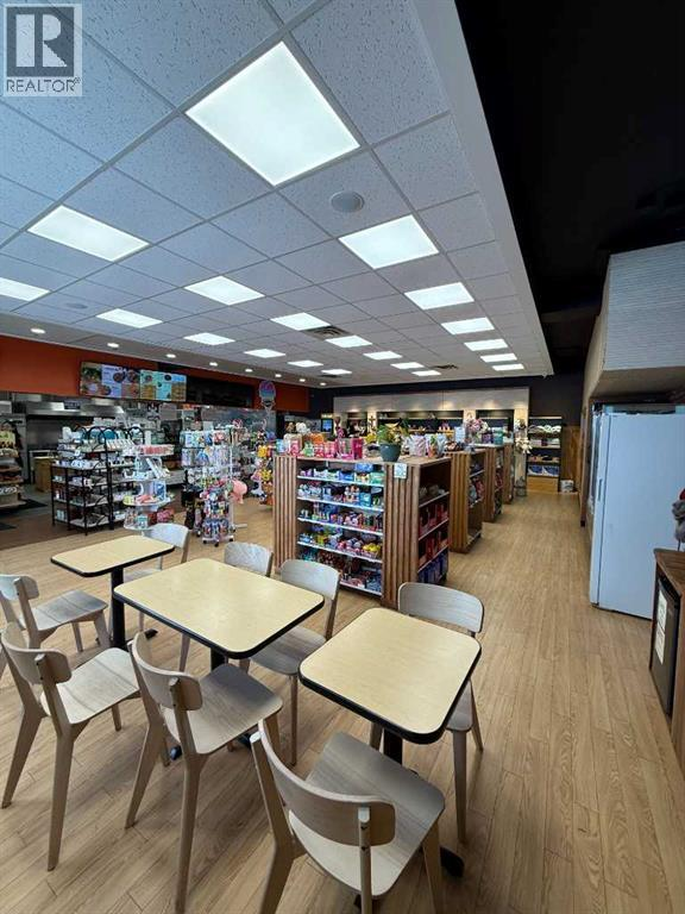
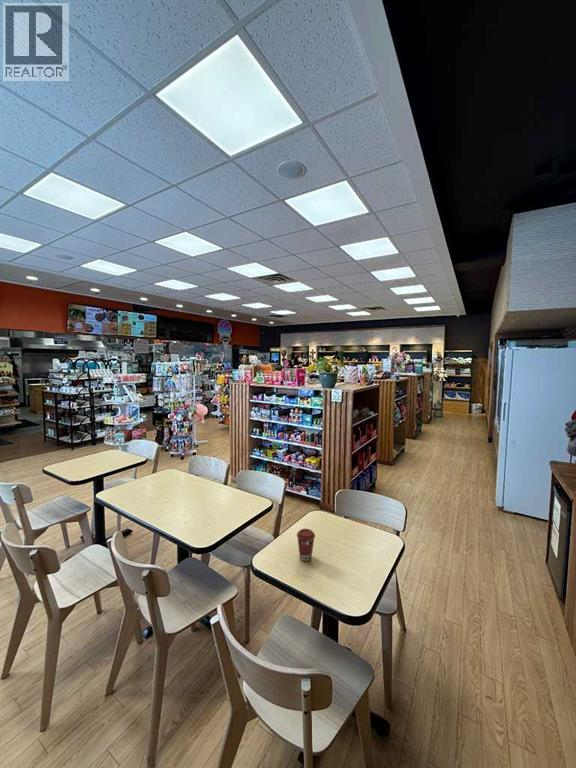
+ coffee cup [296,528,316,562]
